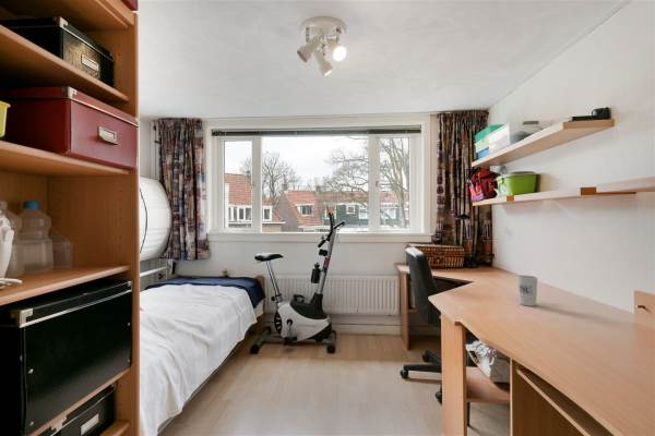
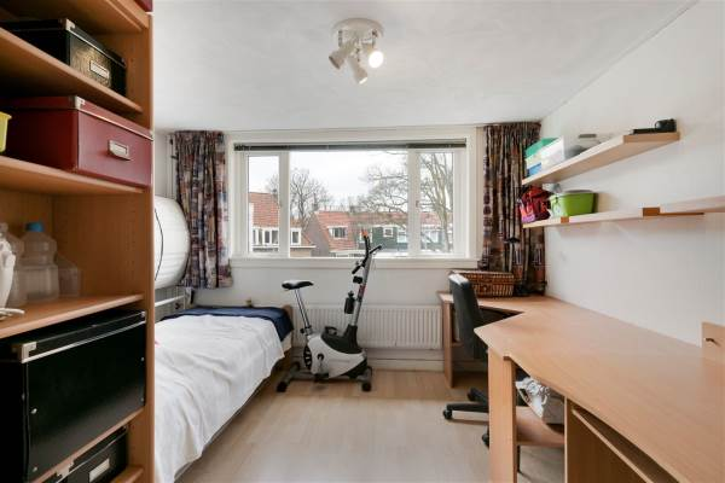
- cup [516,275,538,307]
